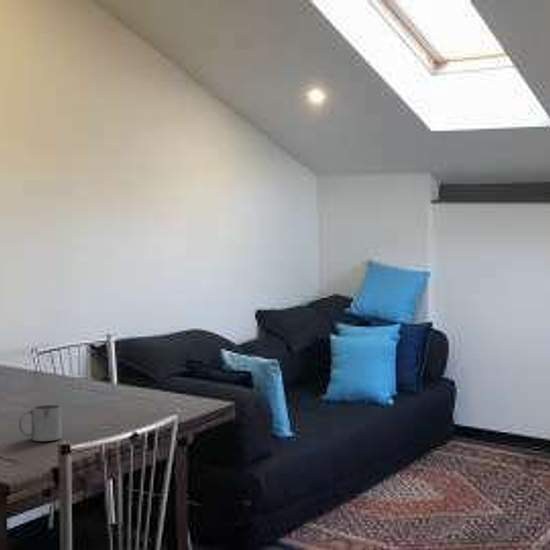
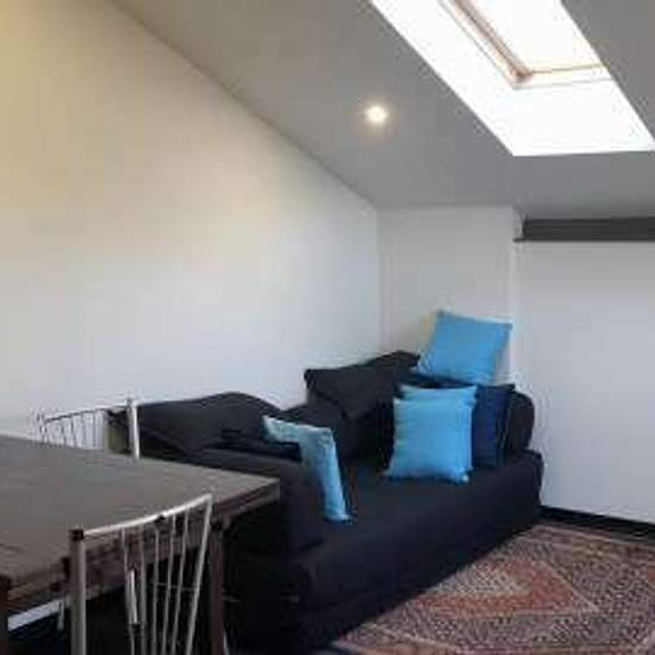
- mug [18,404,63,442]
